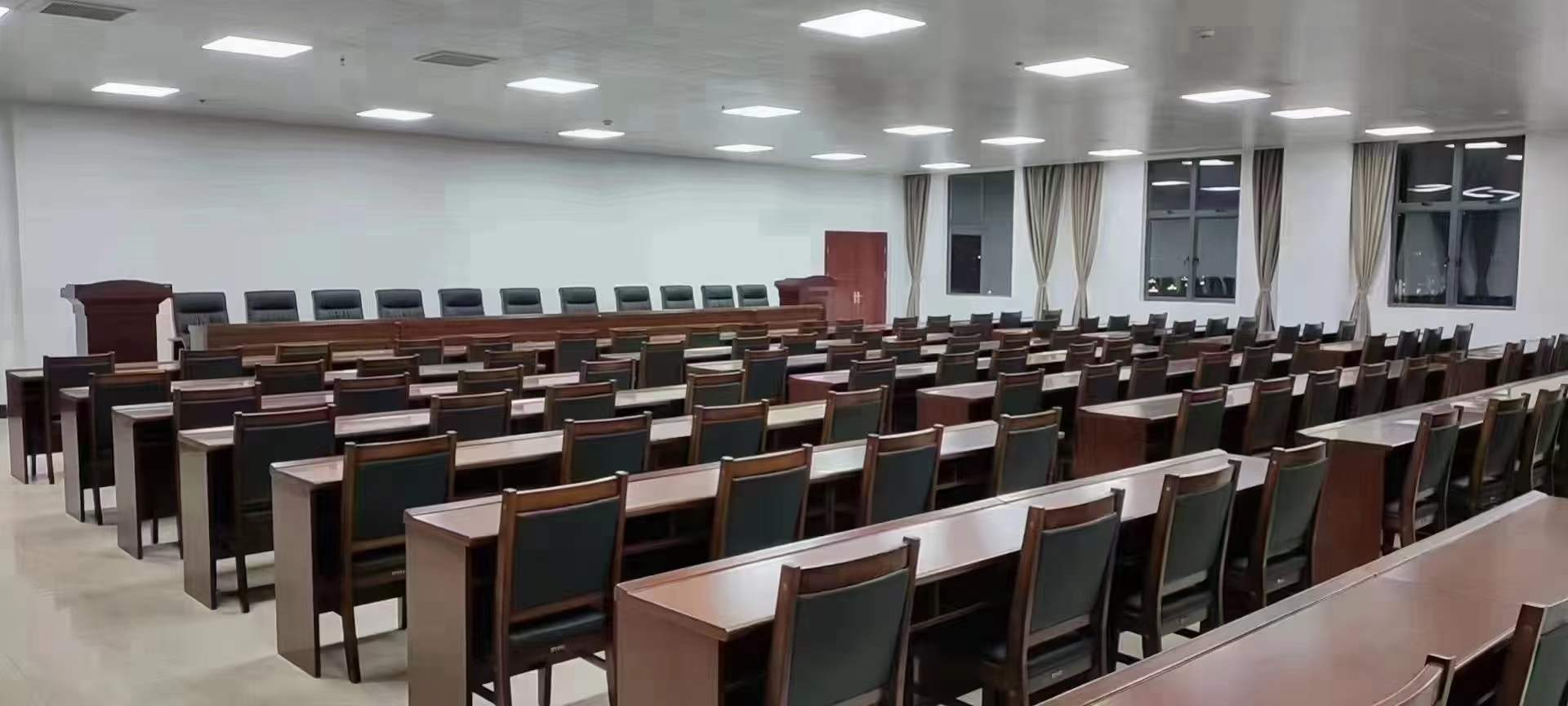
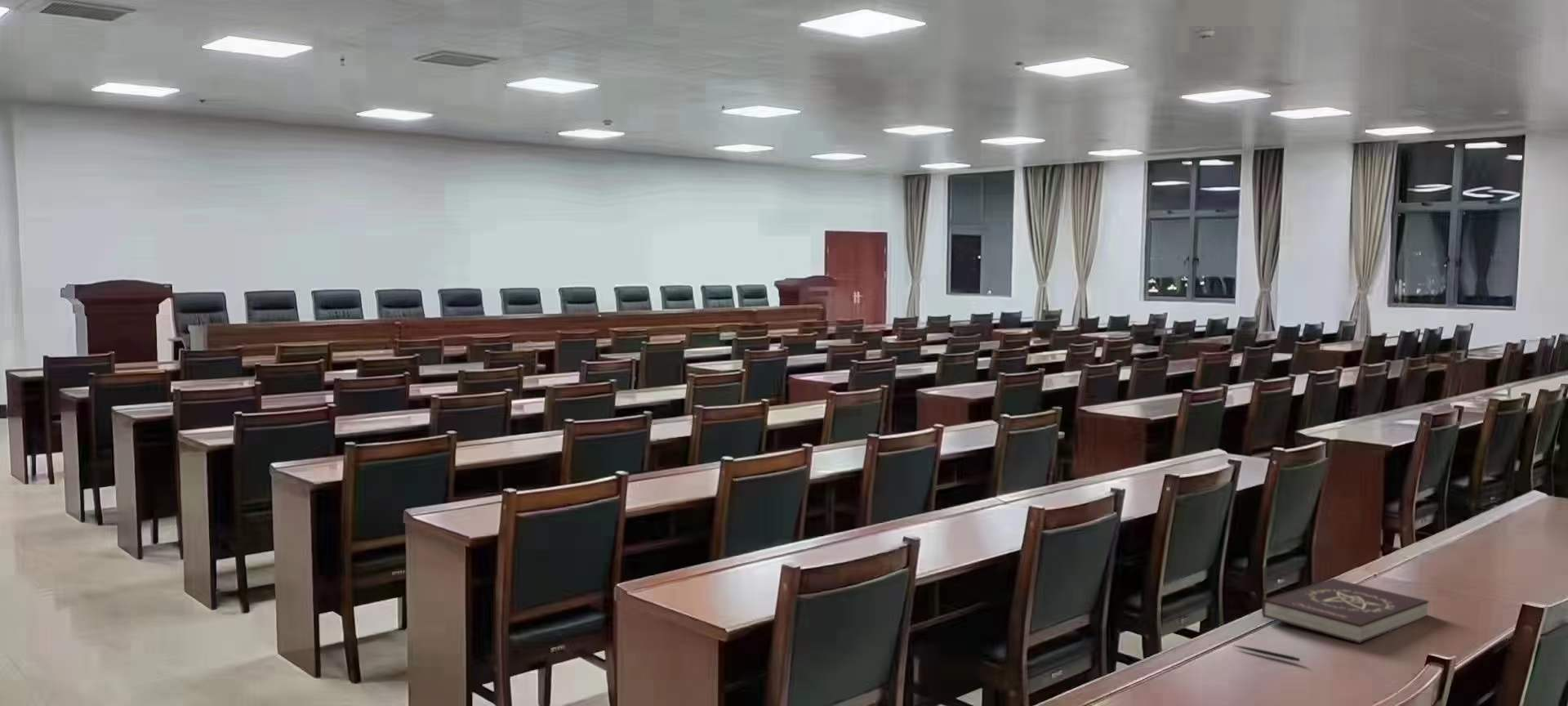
+ pen [1232,645,1301,663]
+ book [1261,578,1430,644]
